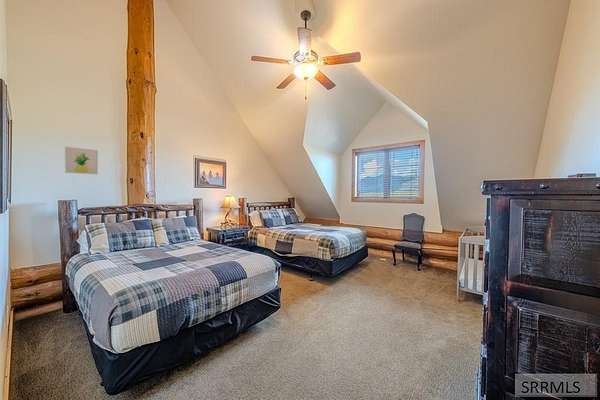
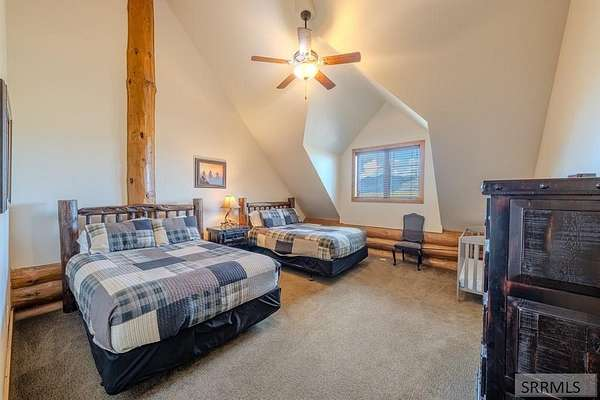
- wall art [64,146,99,176]
